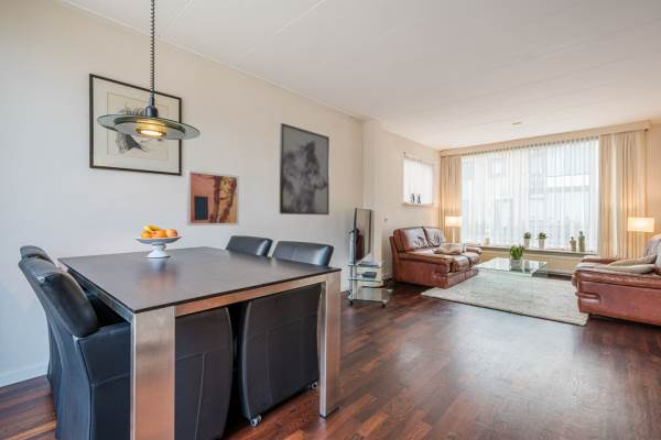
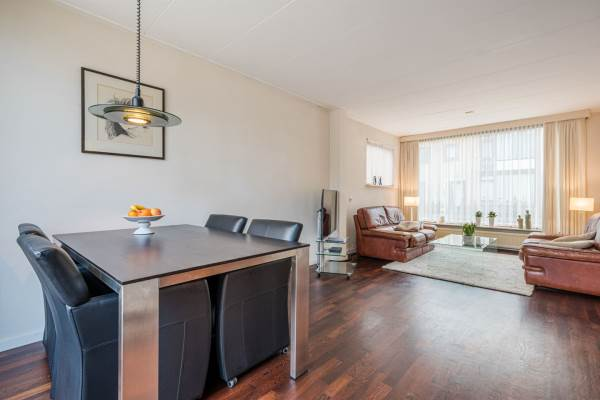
- wall art [279,122,330,216]
- wall art [185,169,240,227]
